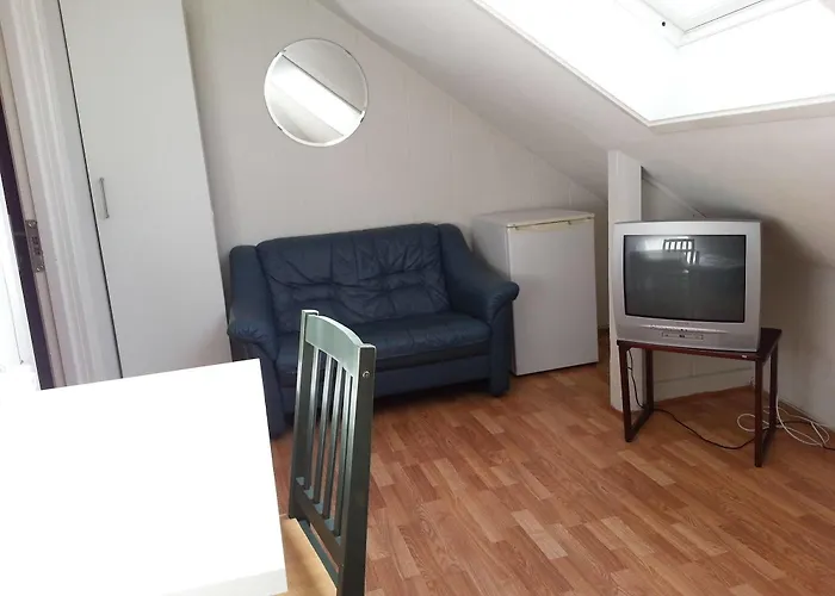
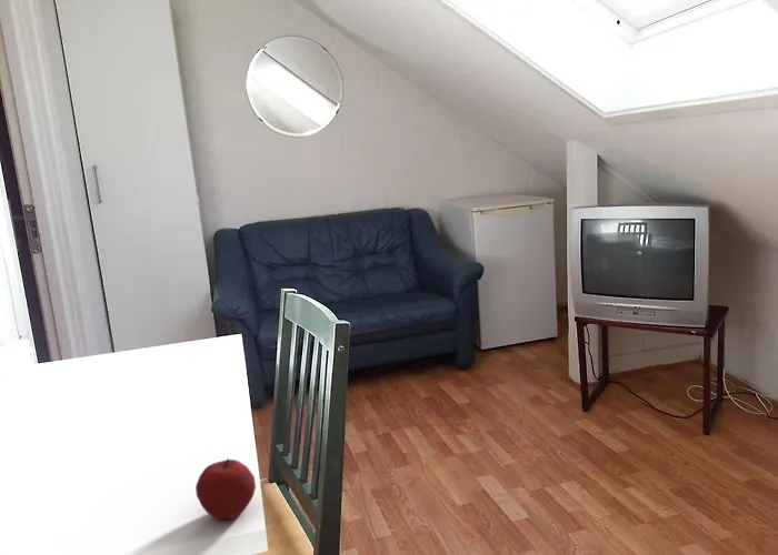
+ apple [194,457,257,521]
